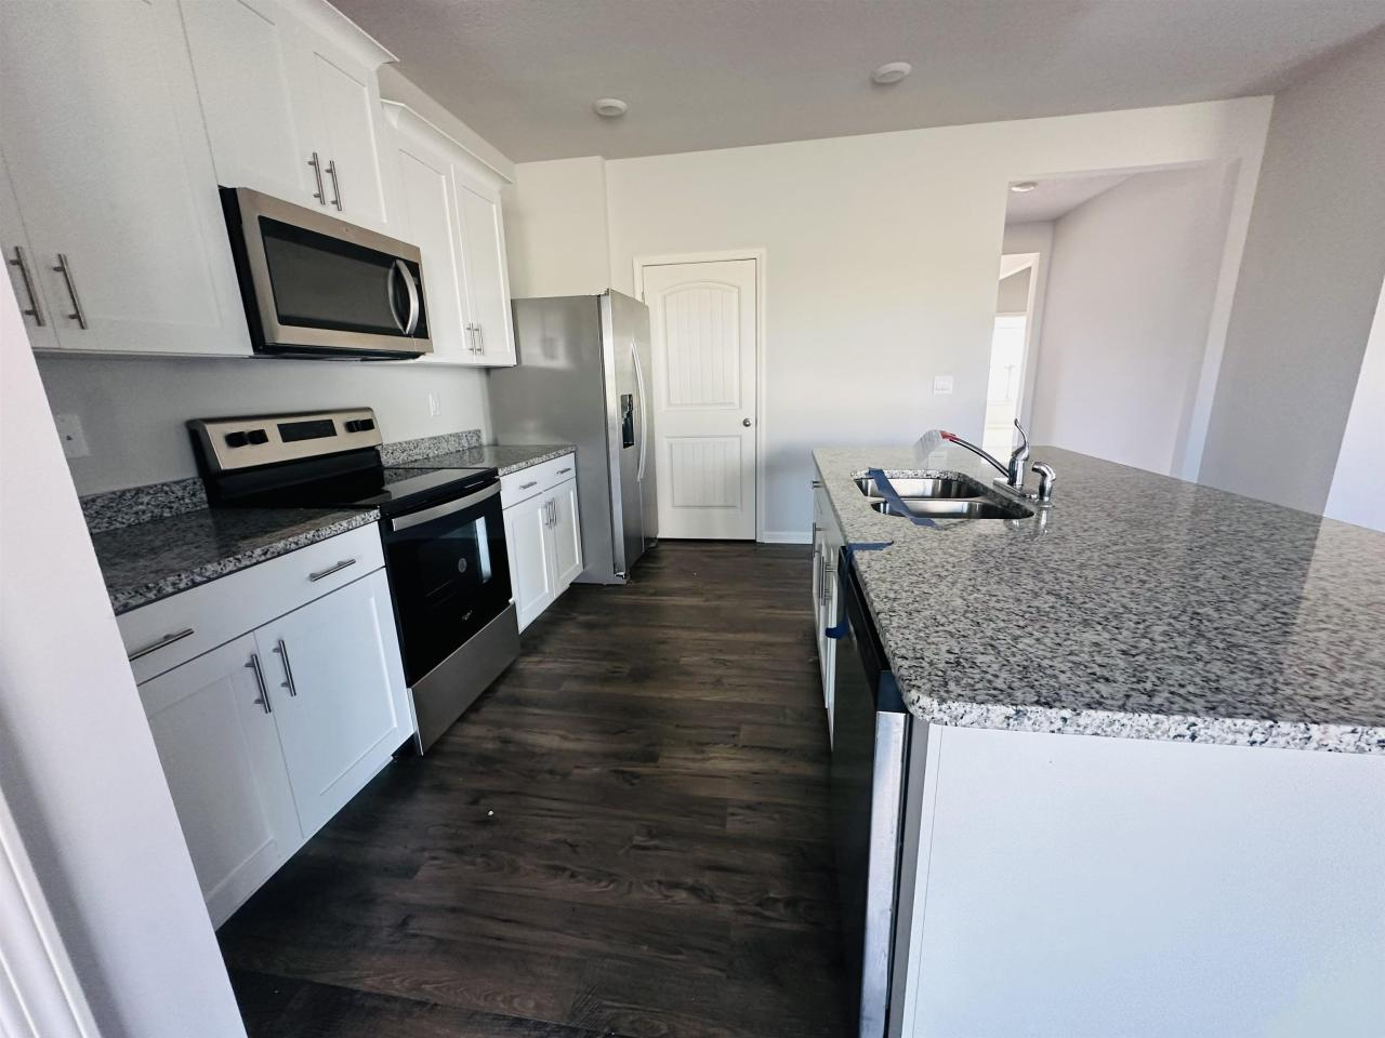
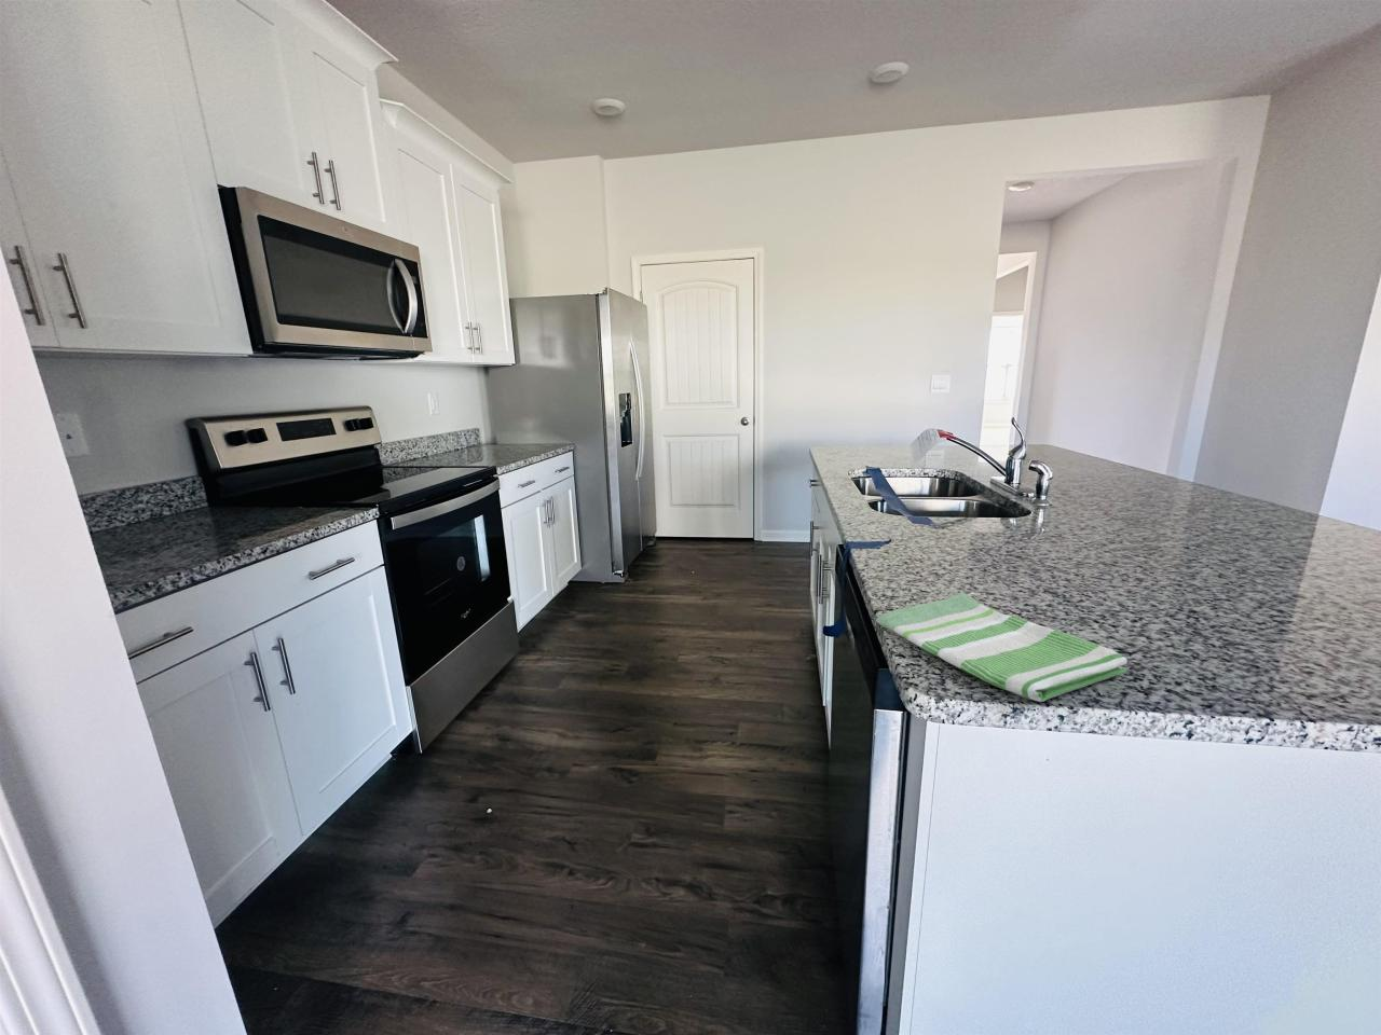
+ dish towel [875,591,1129,703]
